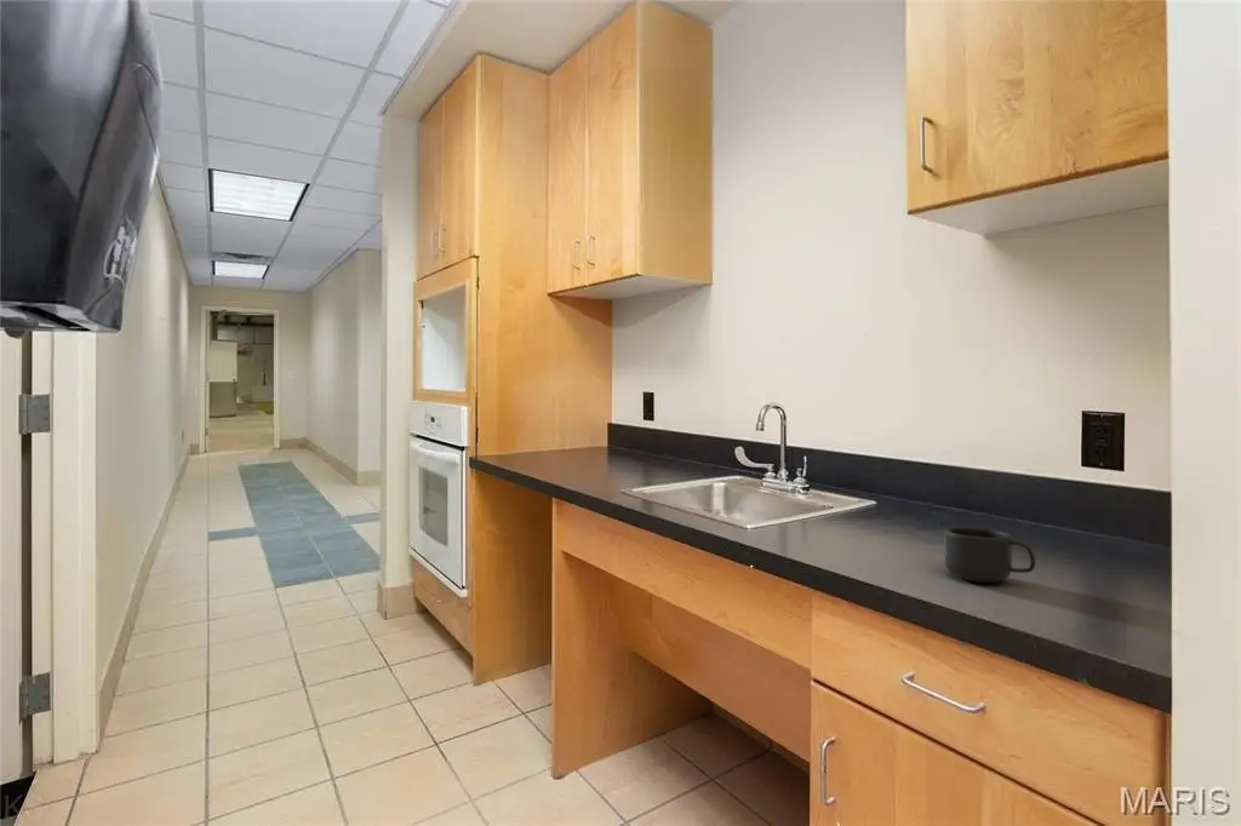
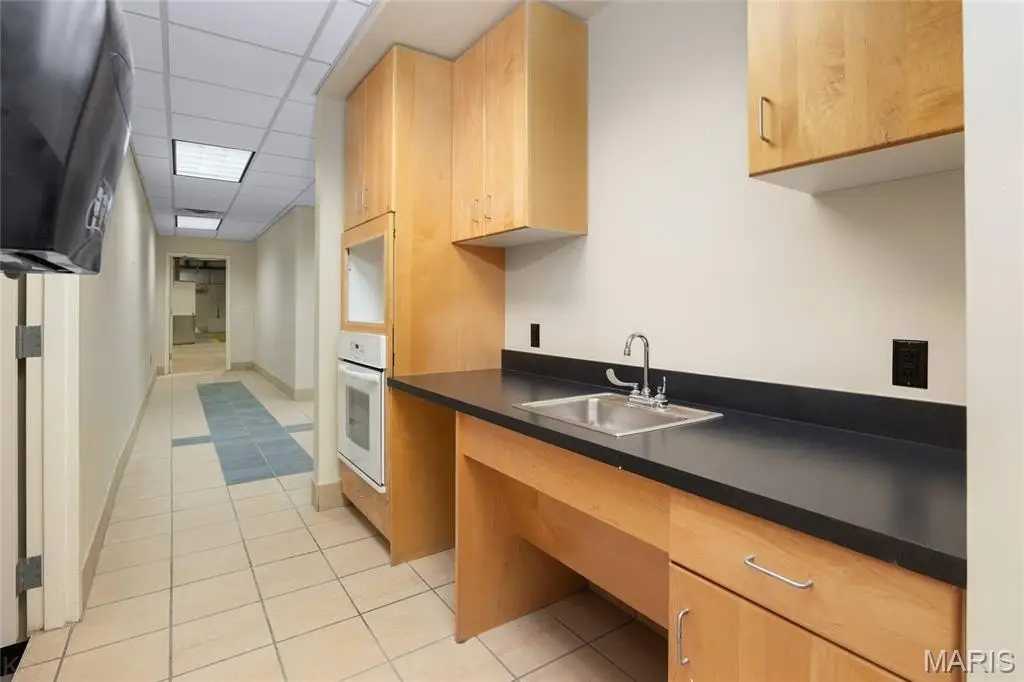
- mug [943,526,1036,584]
